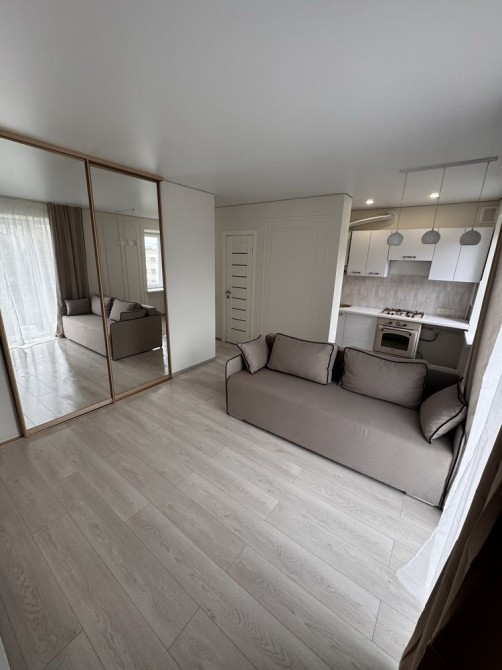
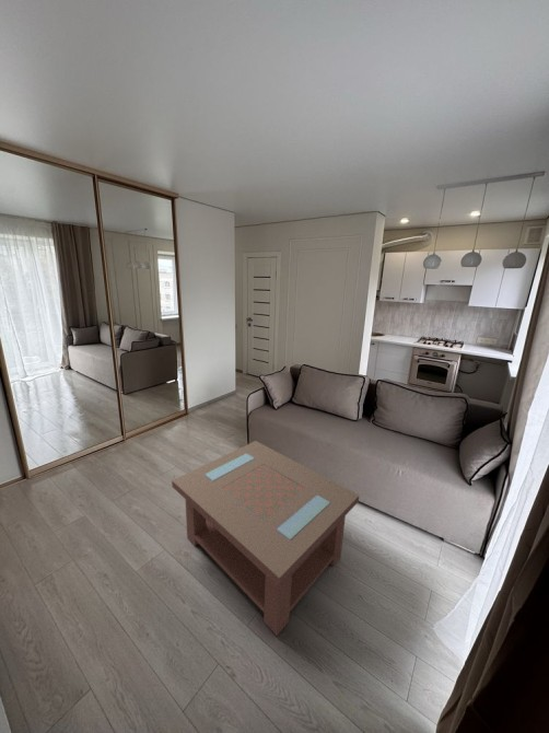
+ coffee table [171,440,361,637]
